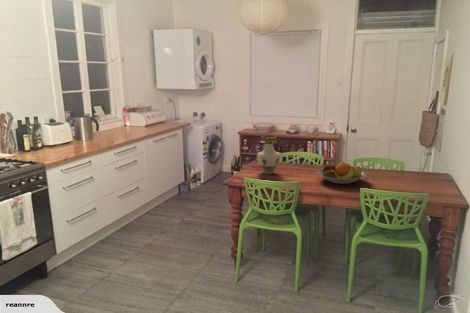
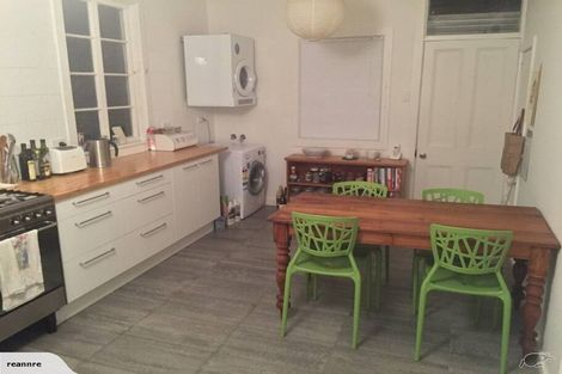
- fruit bowl [316,161,367,185]
- vase [256,134,282,175]
